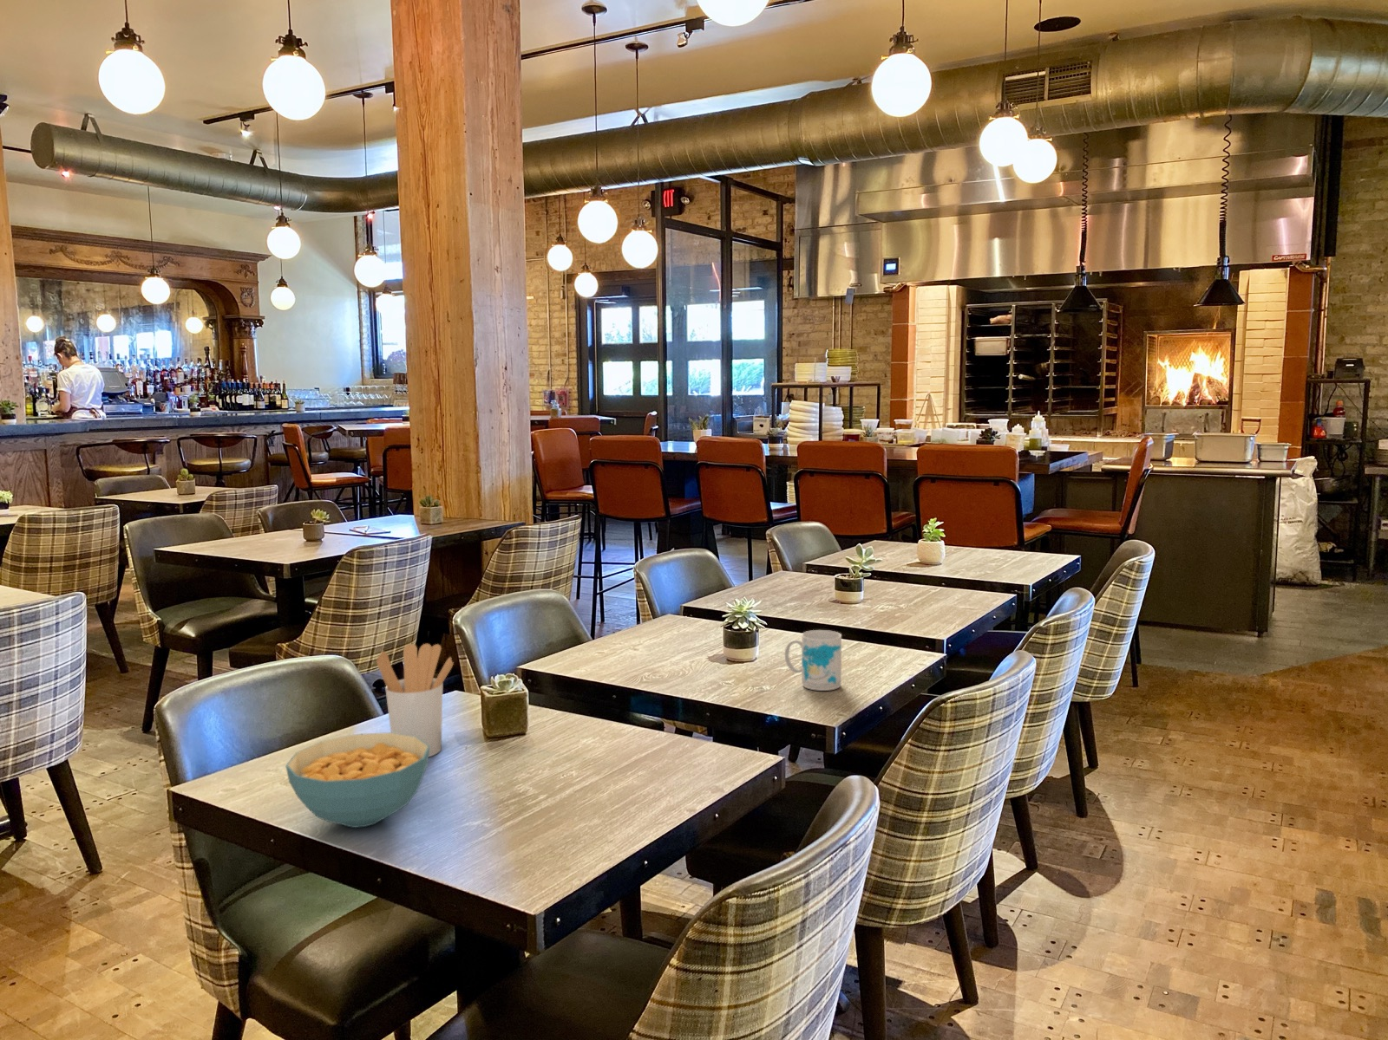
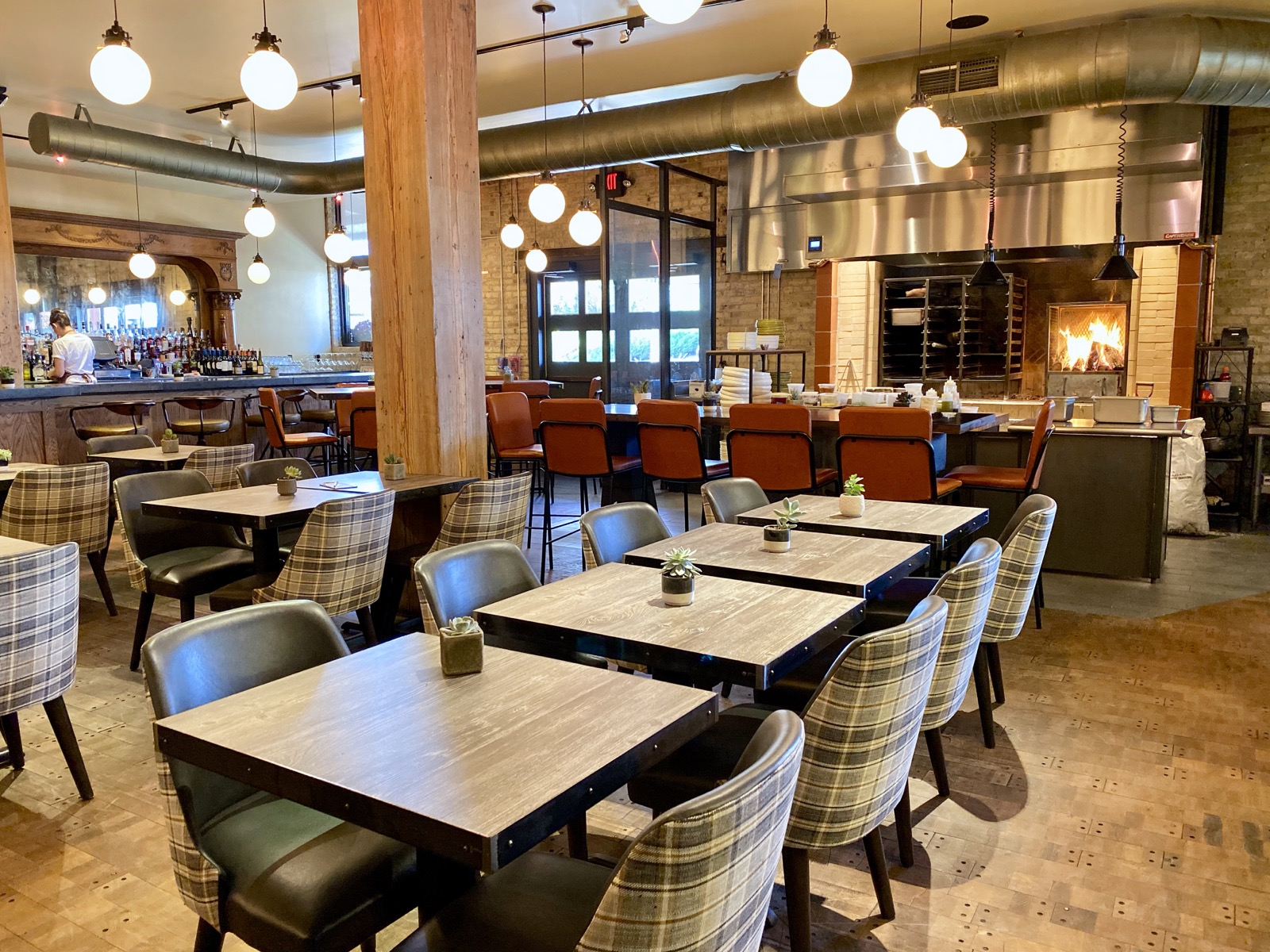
- cereal bowl [284,732,430,828]
- mug [785,629,843,692]
- utensil holder [376,643,455,757]
